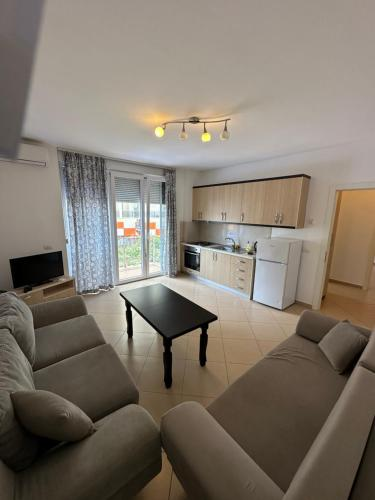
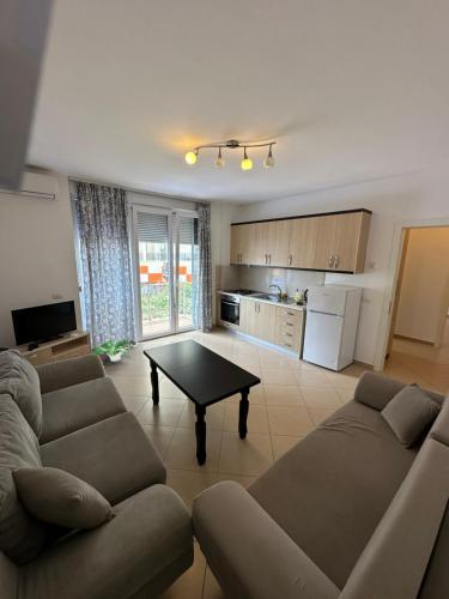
+ potted plant [91,338,138,362]
